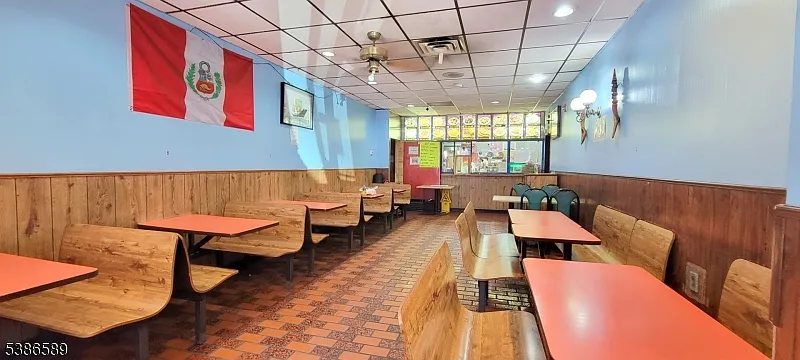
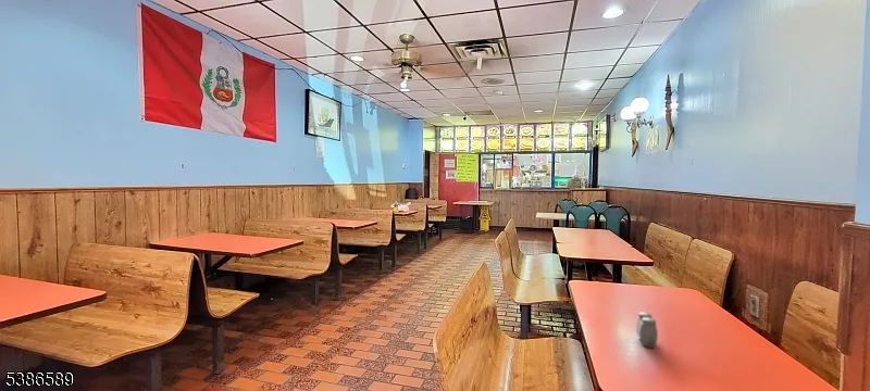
+ salt and pepper shaker [635,312,659,349]
